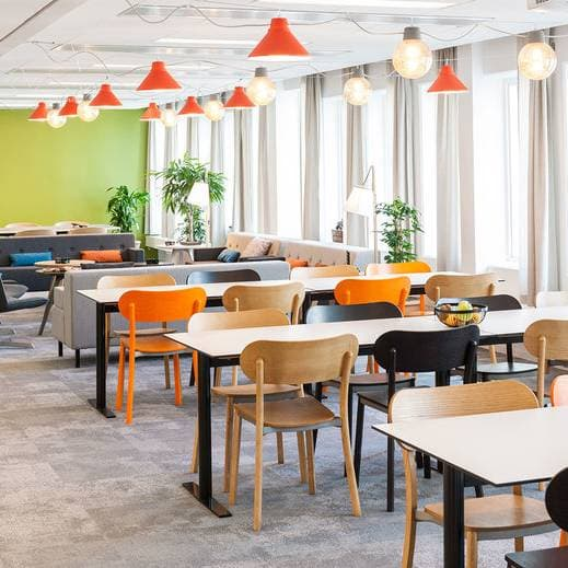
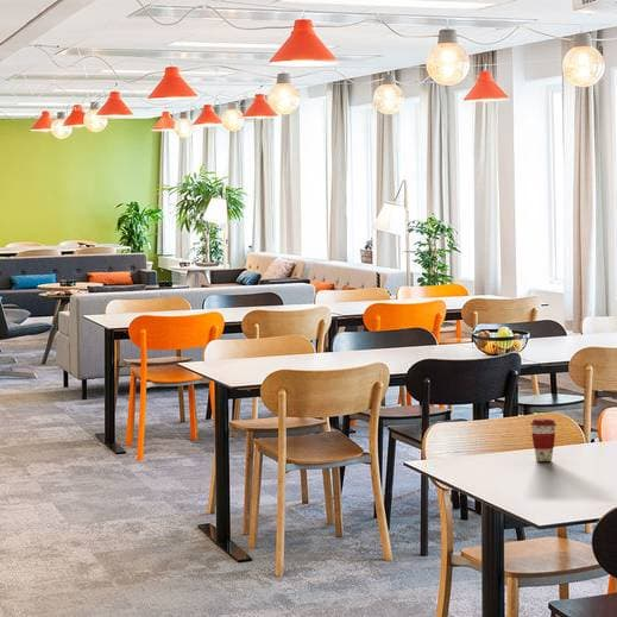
+ coffee cup [529,418,558,462]
